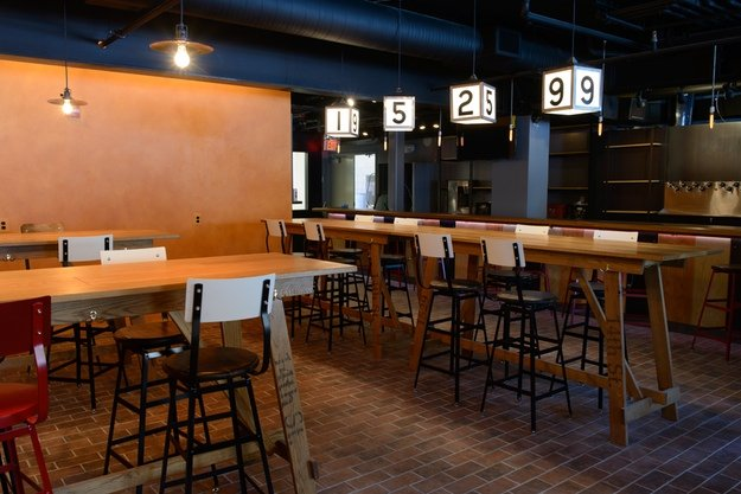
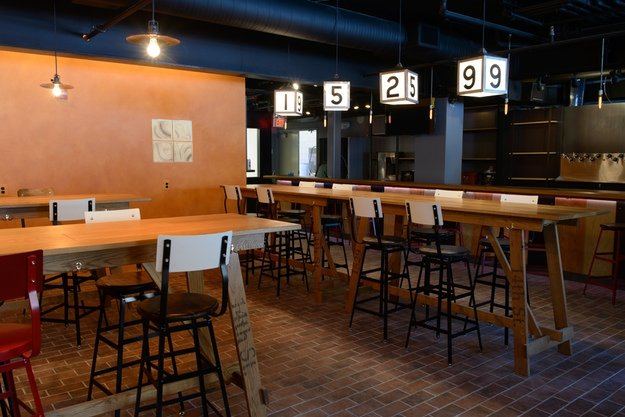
+ wall art [150,118,194,163]
